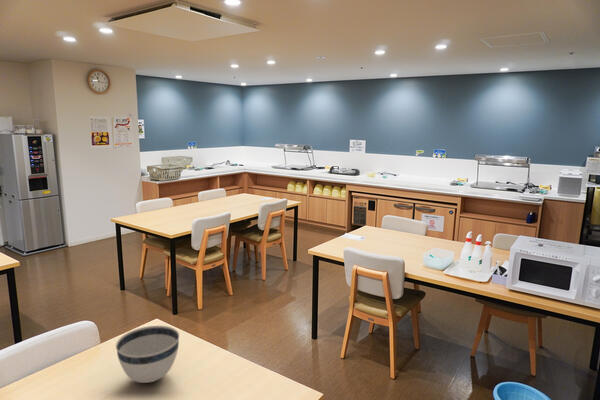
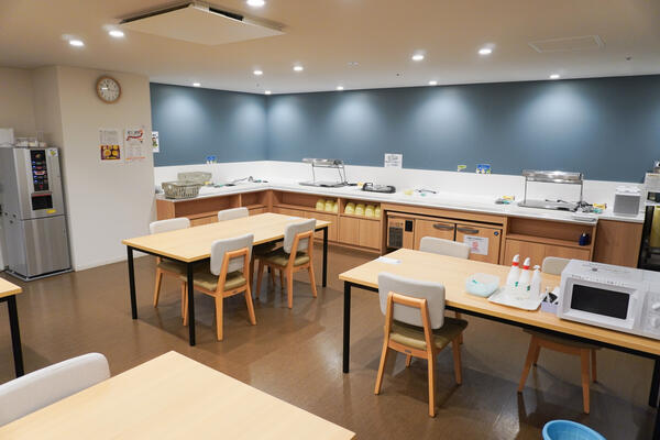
- bowl [115,325,180,384]
